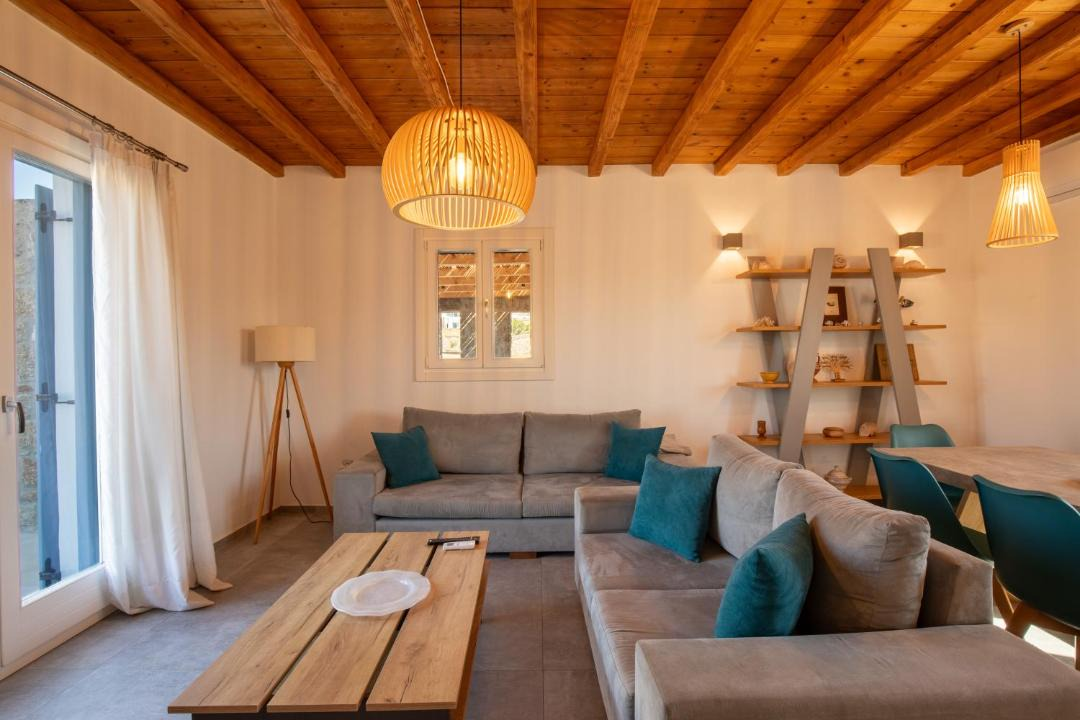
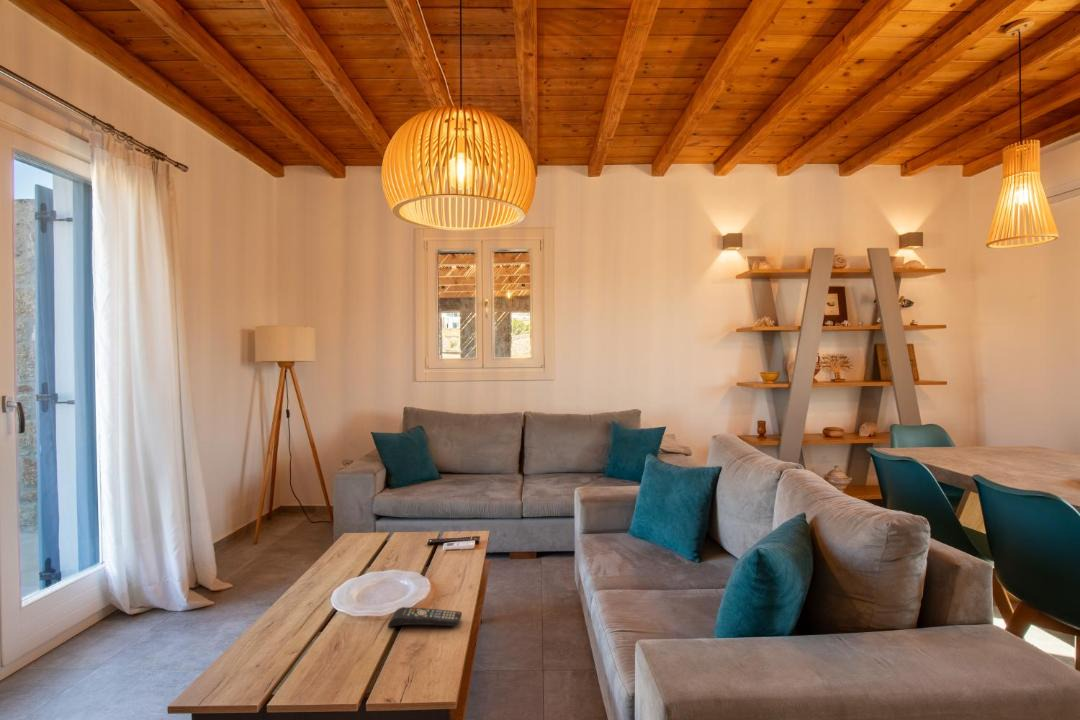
+ remote control [387,606,463,628]
